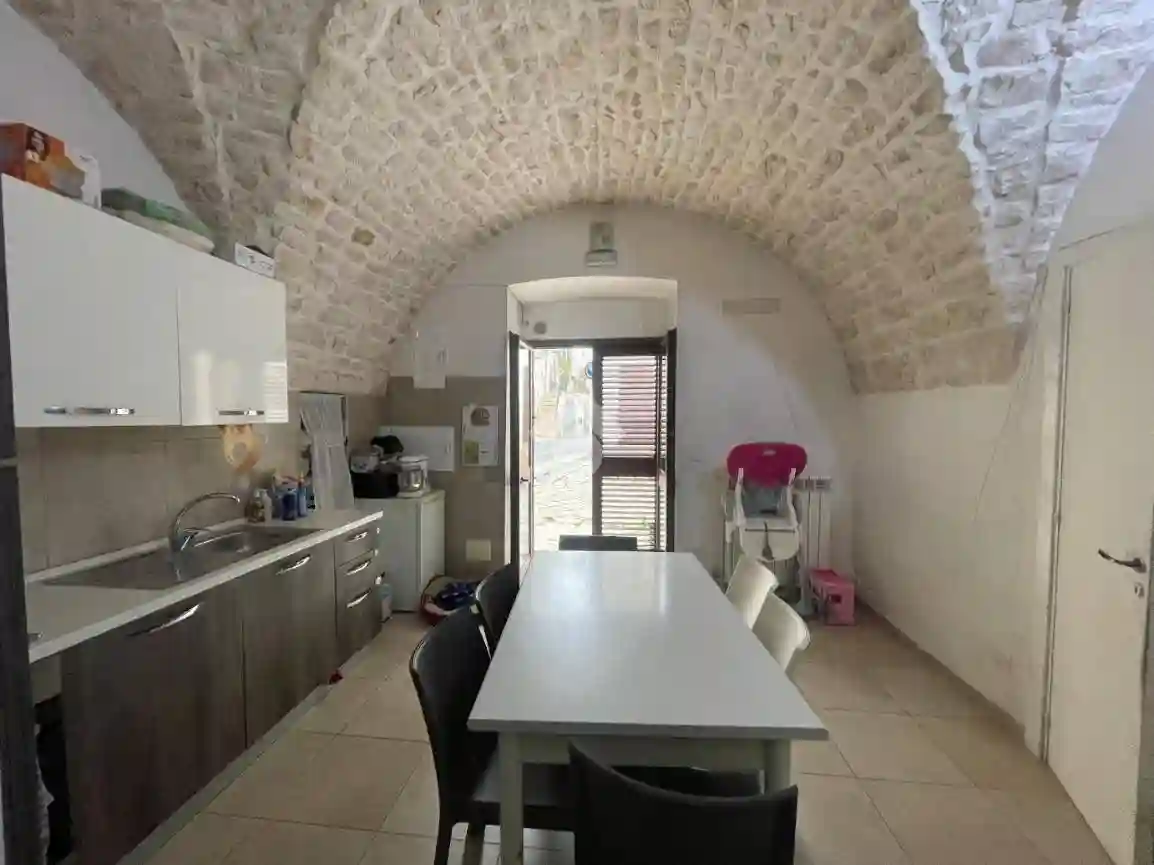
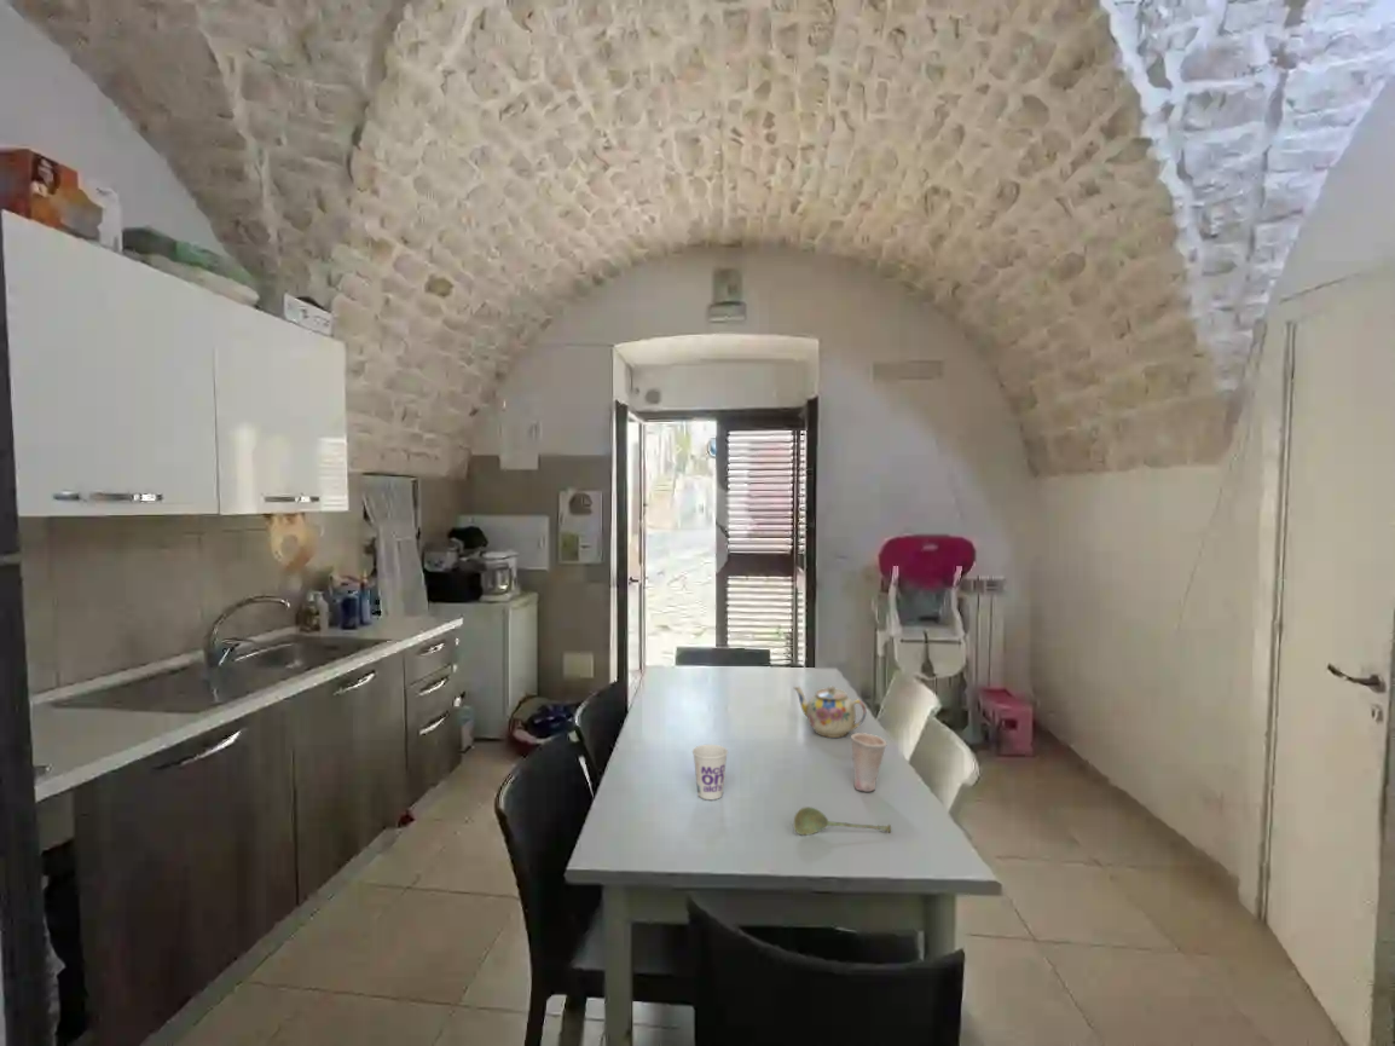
+ teapot [793,684,867,739]
+ soupspoon [793,805,892,836]
+ cup [850,732,888,793]
+ cup [691,744,729,801]
